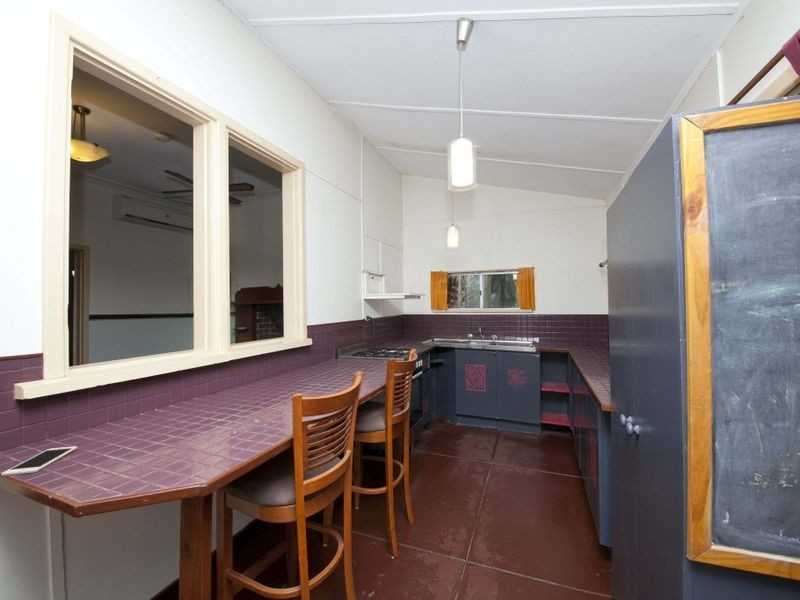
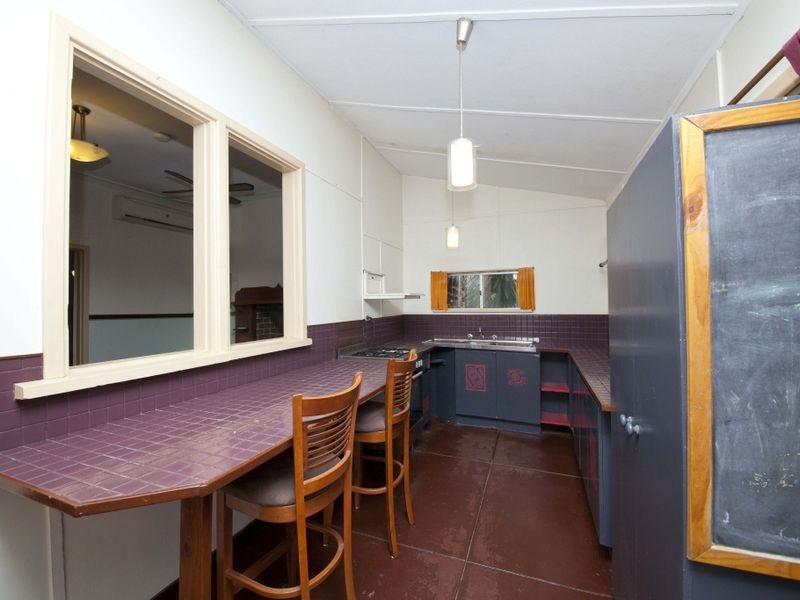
- cell phone [0,445,78,477]
